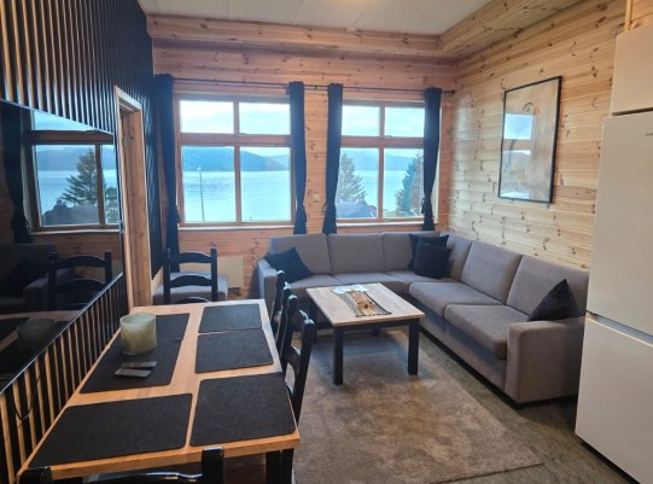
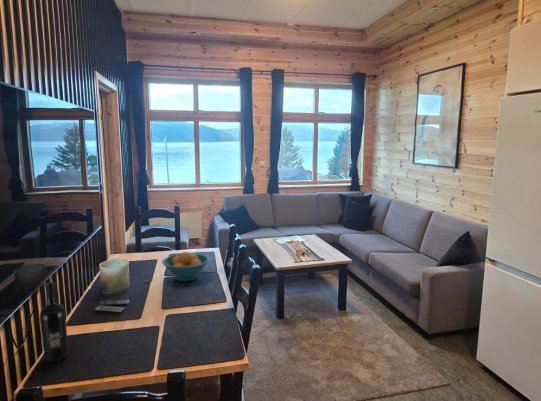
+ wine bottle [39,281,69,363]
+ fruit bowl [161,251,211,282]
